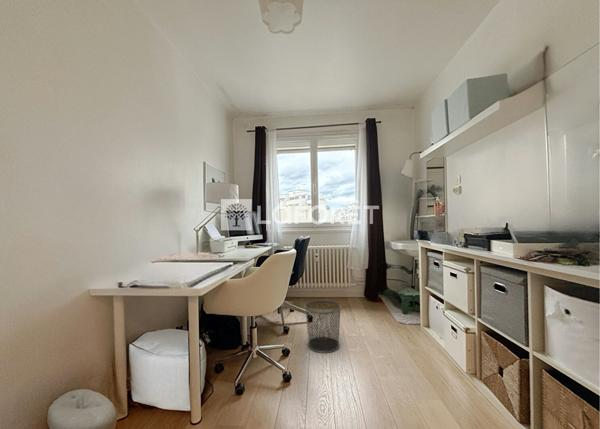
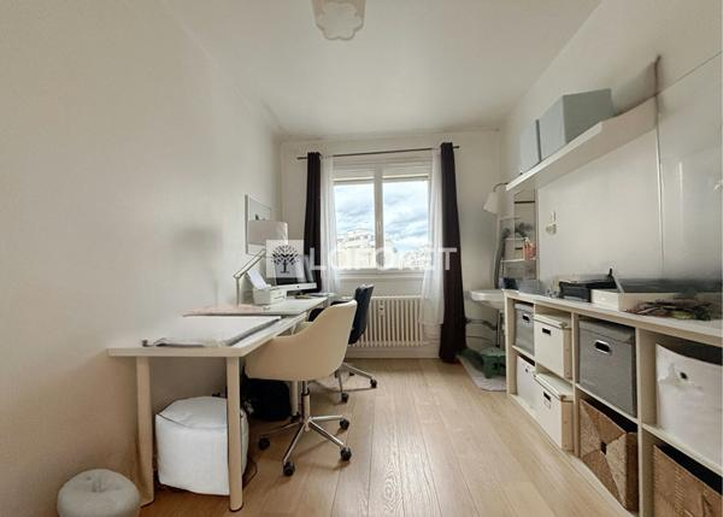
- waste bin [303,299,342,354]
